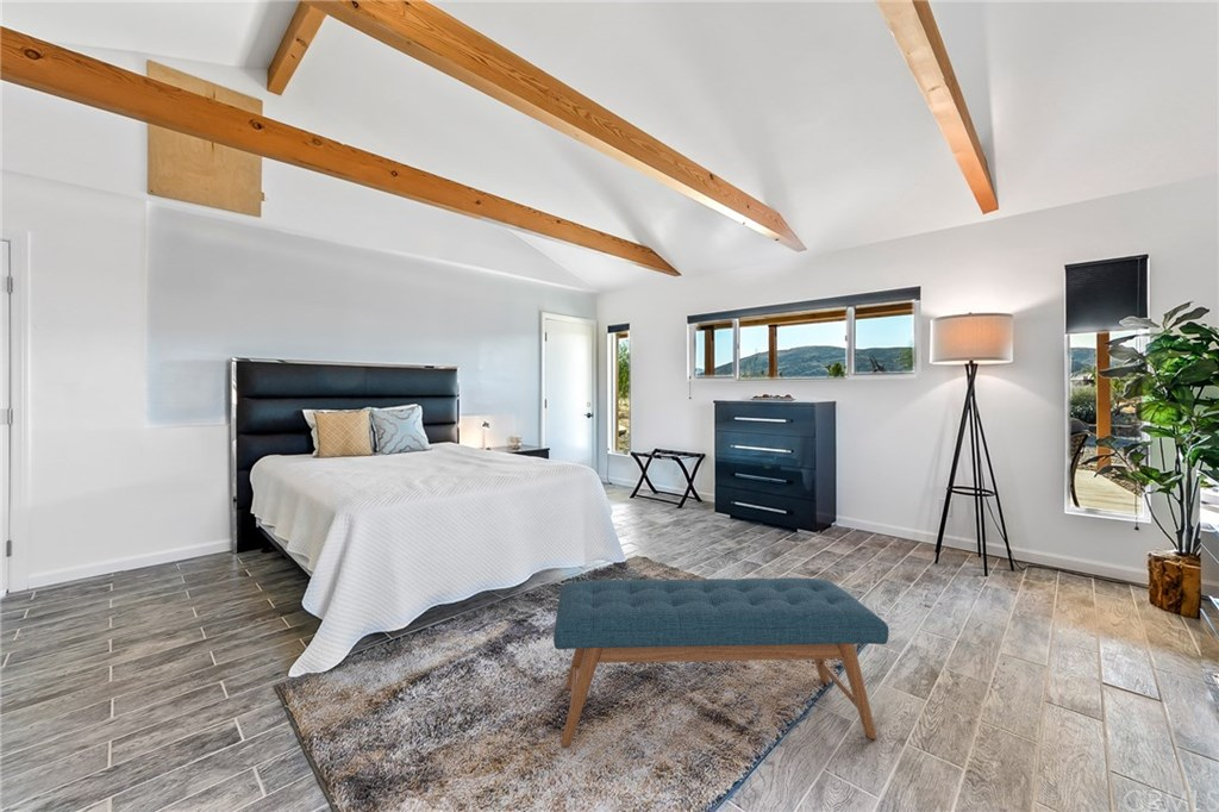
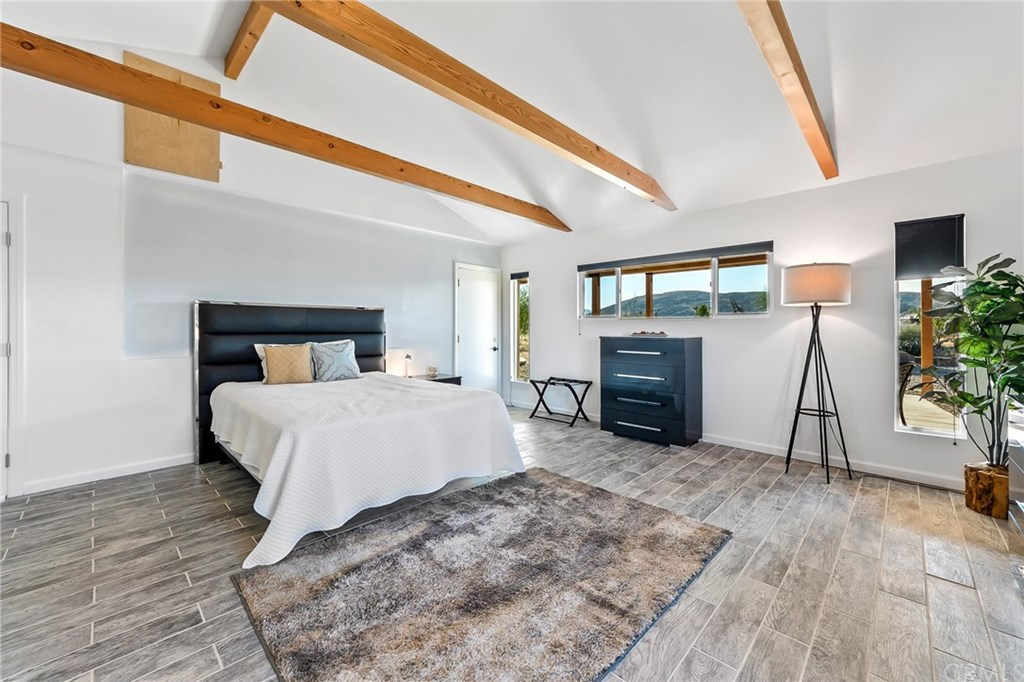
- bench [552,576,890,748]
